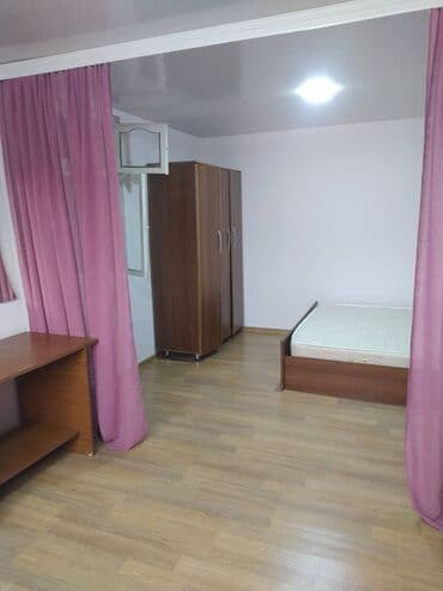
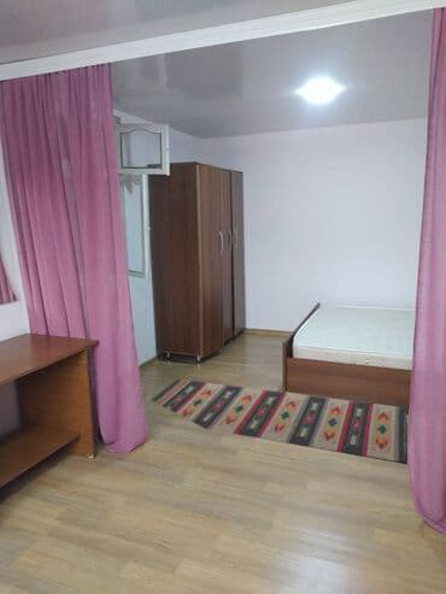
+ rug [151,378,410,465]
